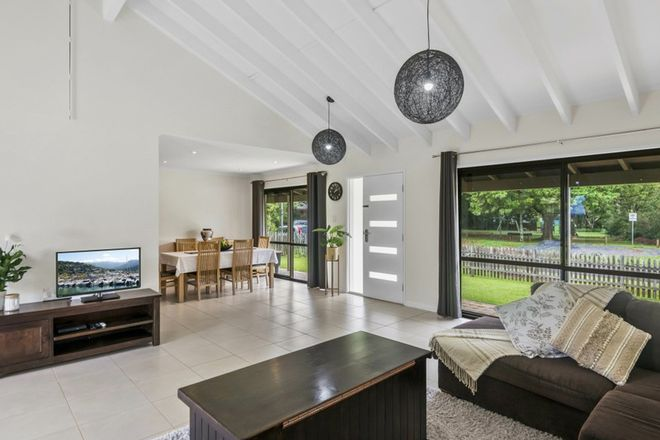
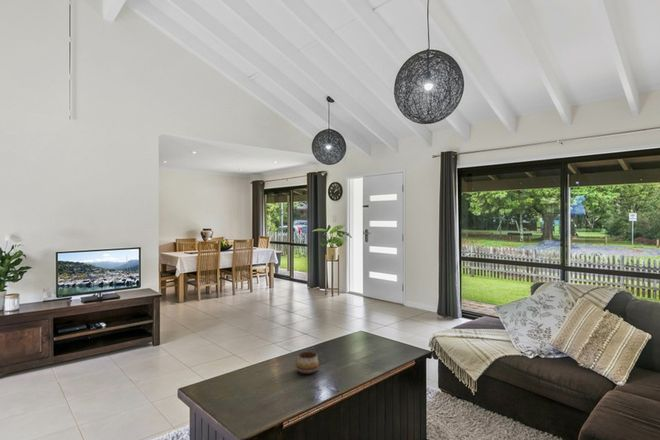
+ decorative bowl [295,351,320,375]
